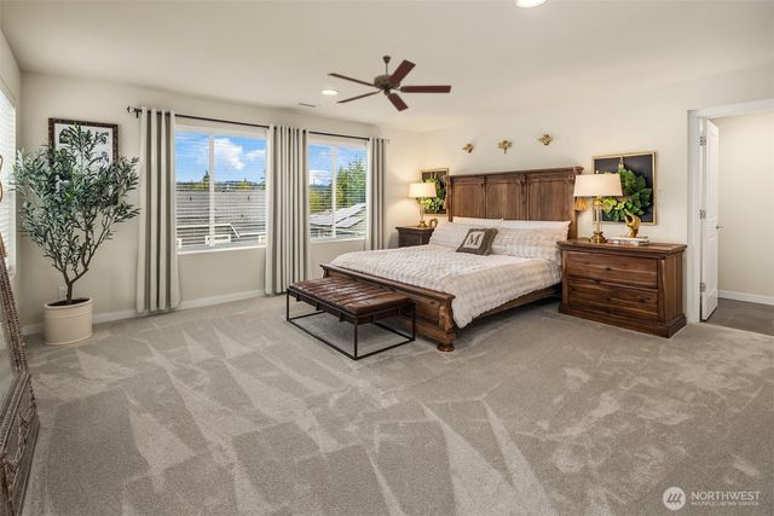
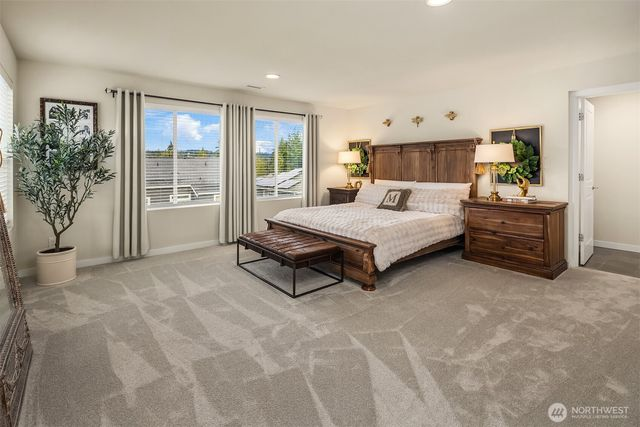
- ceiling fan [327,54,452,112]
